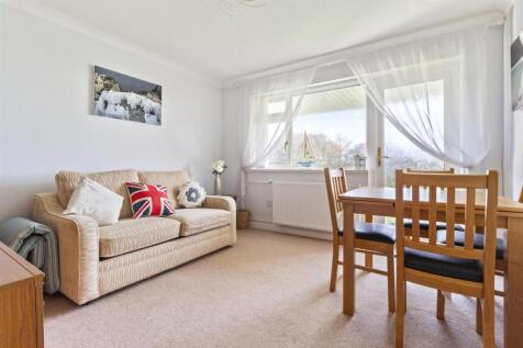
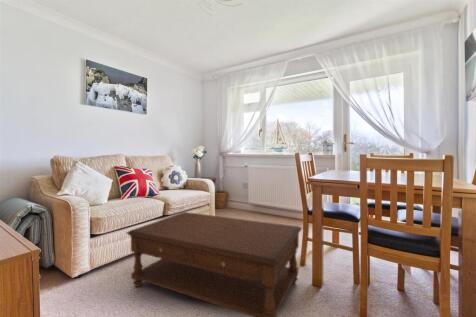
+ coffee table [125,211,303,317]
